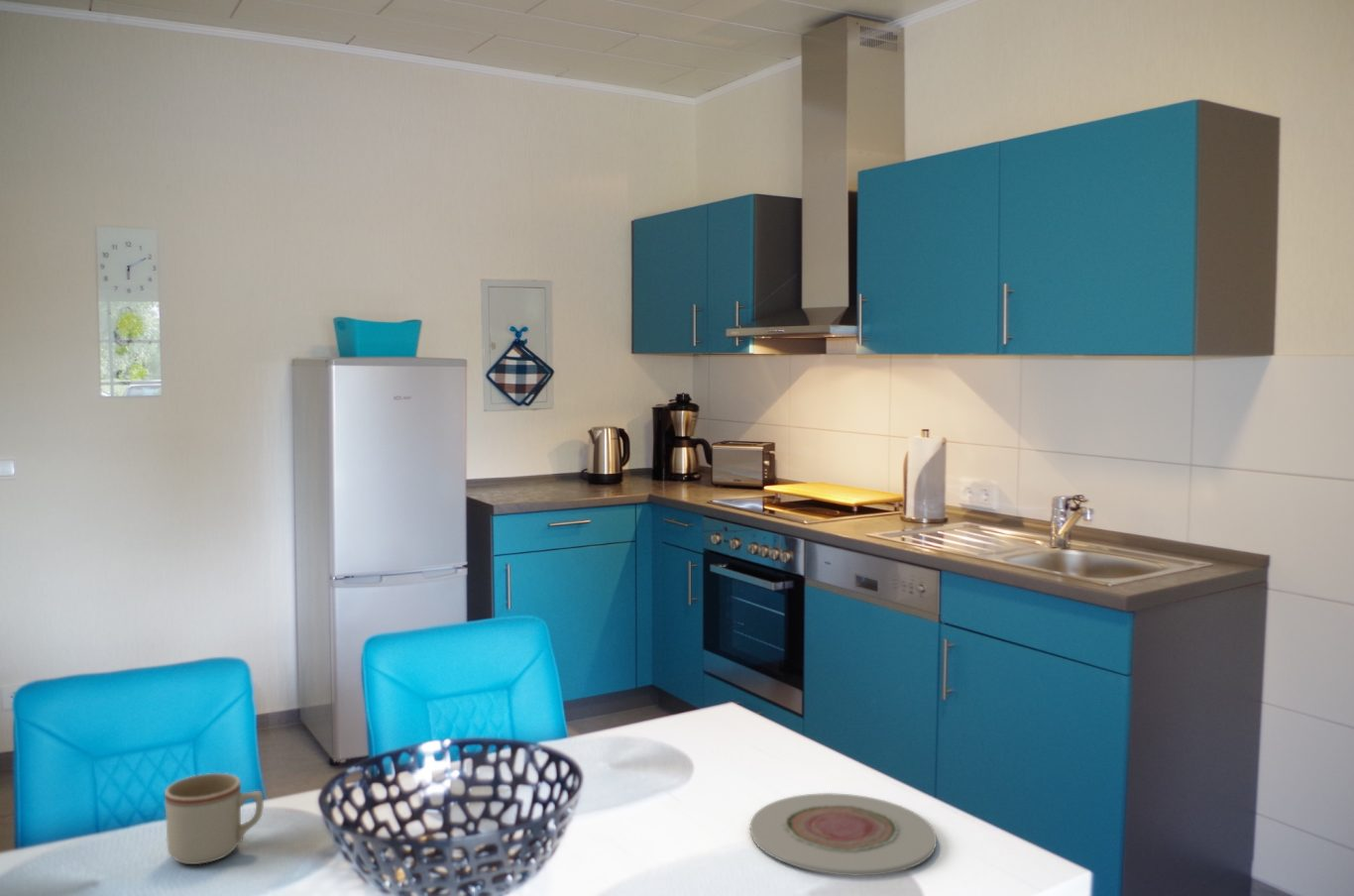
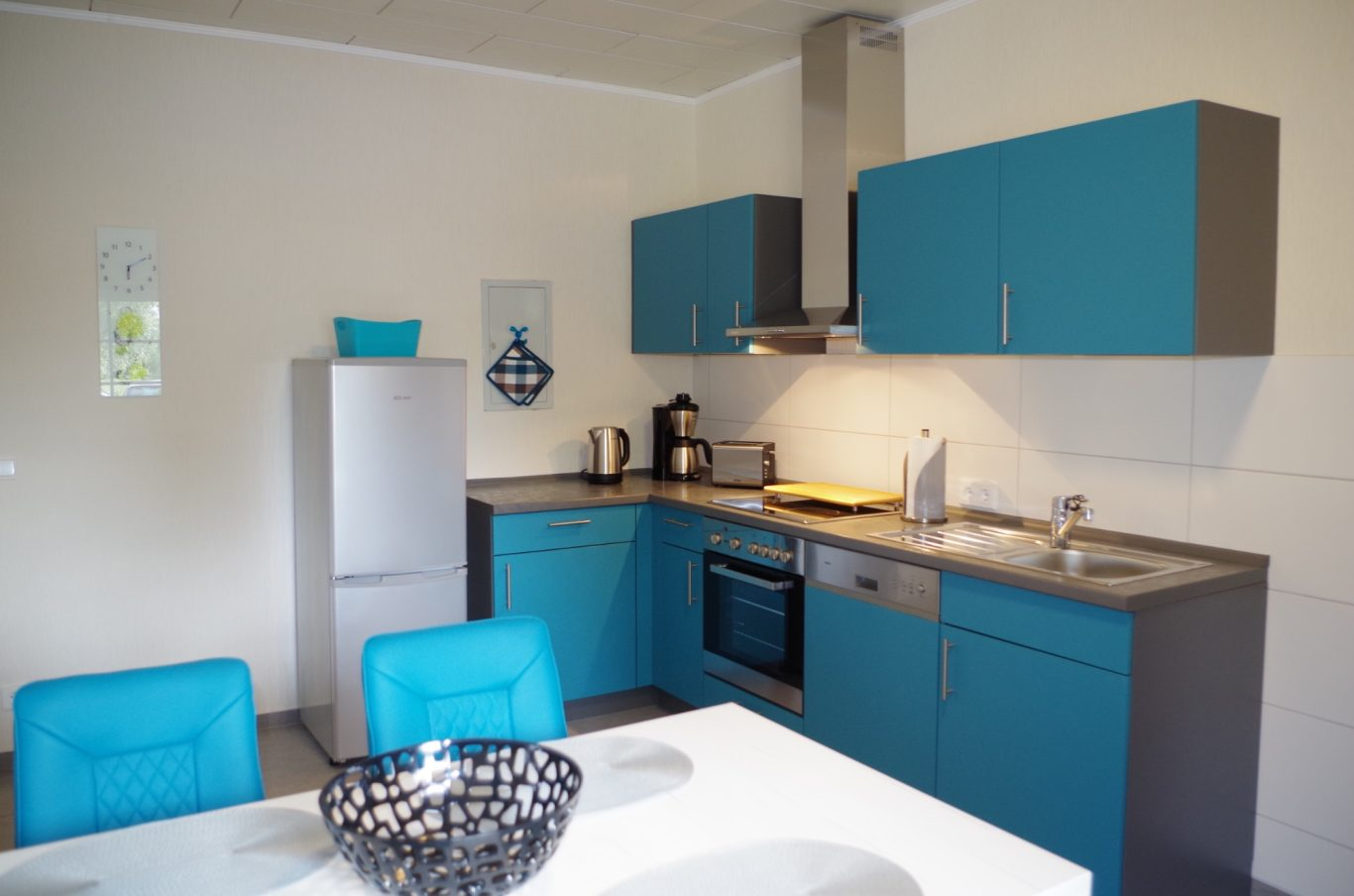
- mug [164,772,265,865]
- plate [749,792,938,877]
